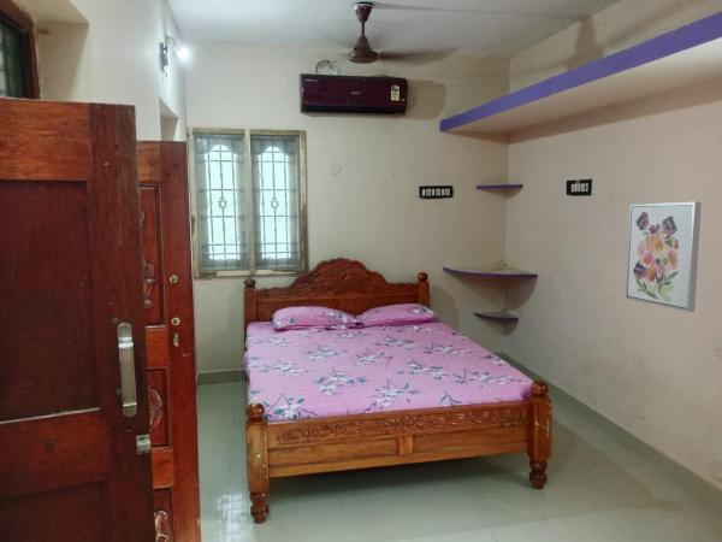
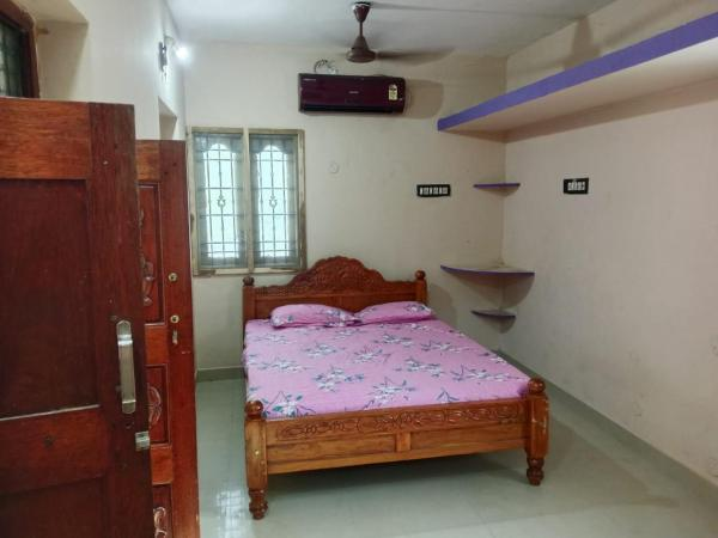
- wall art [625,201,703,313]
